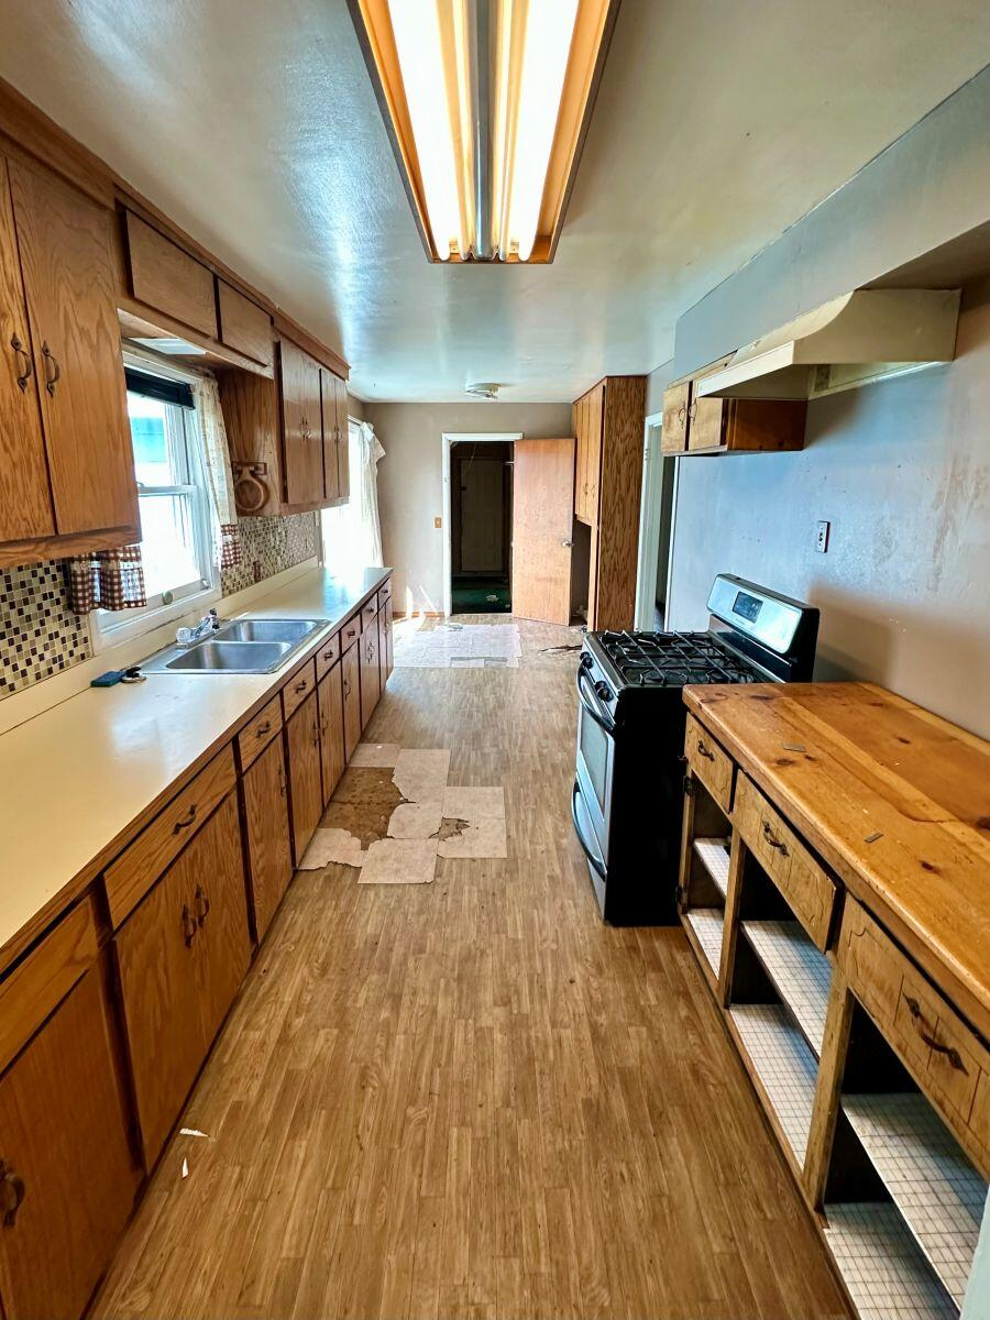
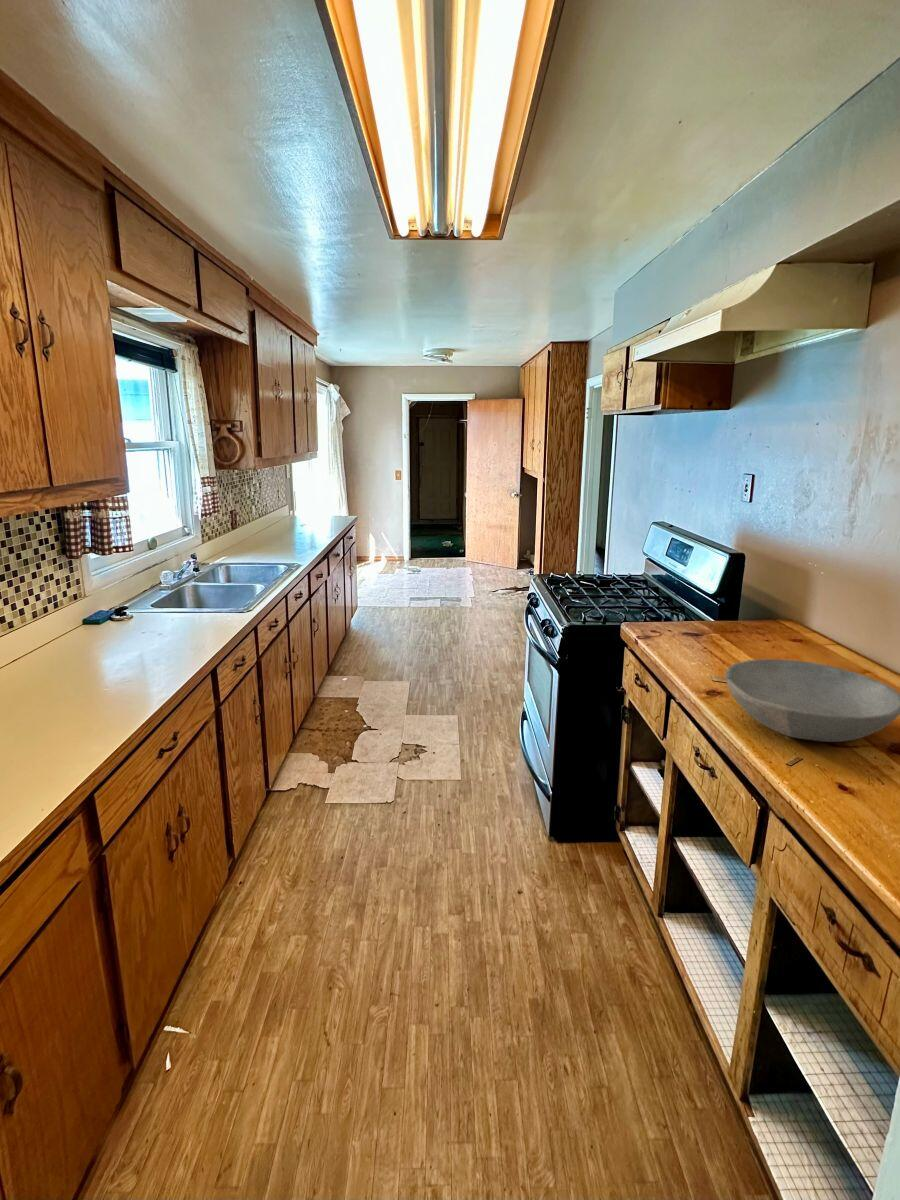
+ bowl [725,658,900,743]
